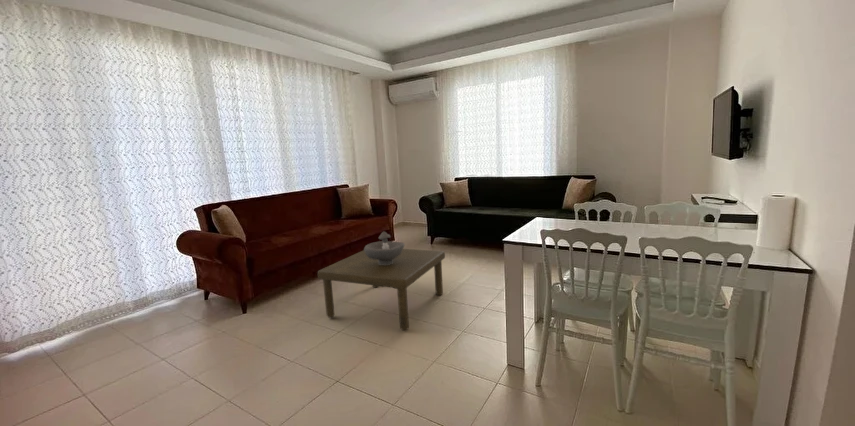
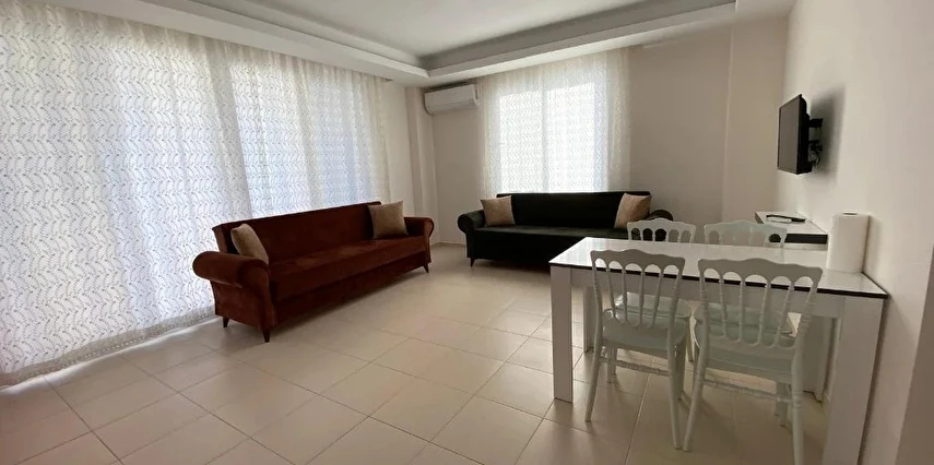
- decorative bowl [363,231,405,265]
- coffee table [317,248,446,331]
